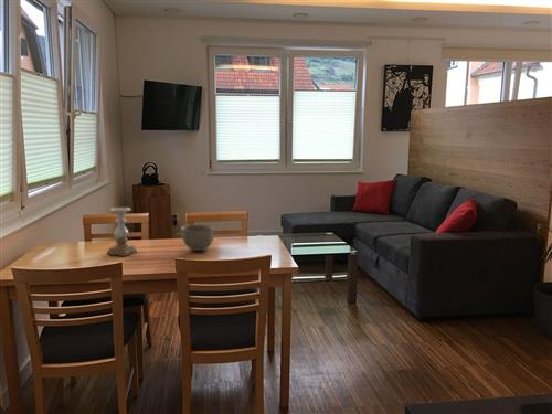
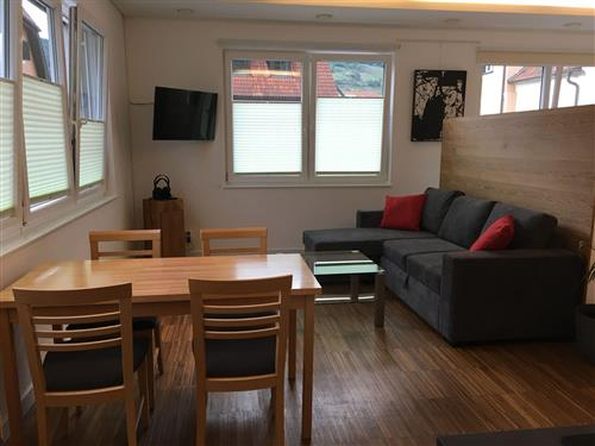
- candle holder [106,206,138,257]
- bowl [180,224,215,252]
